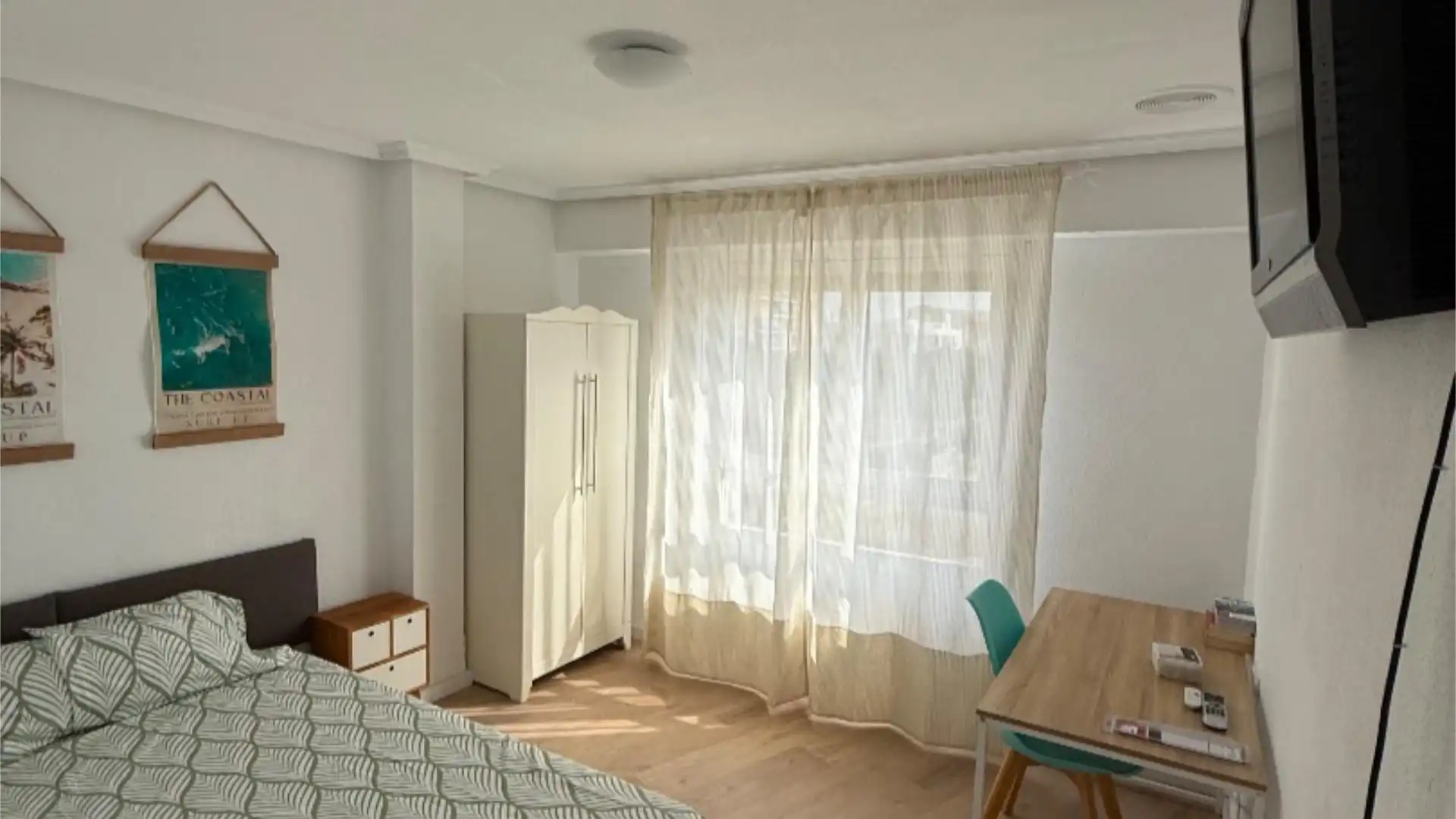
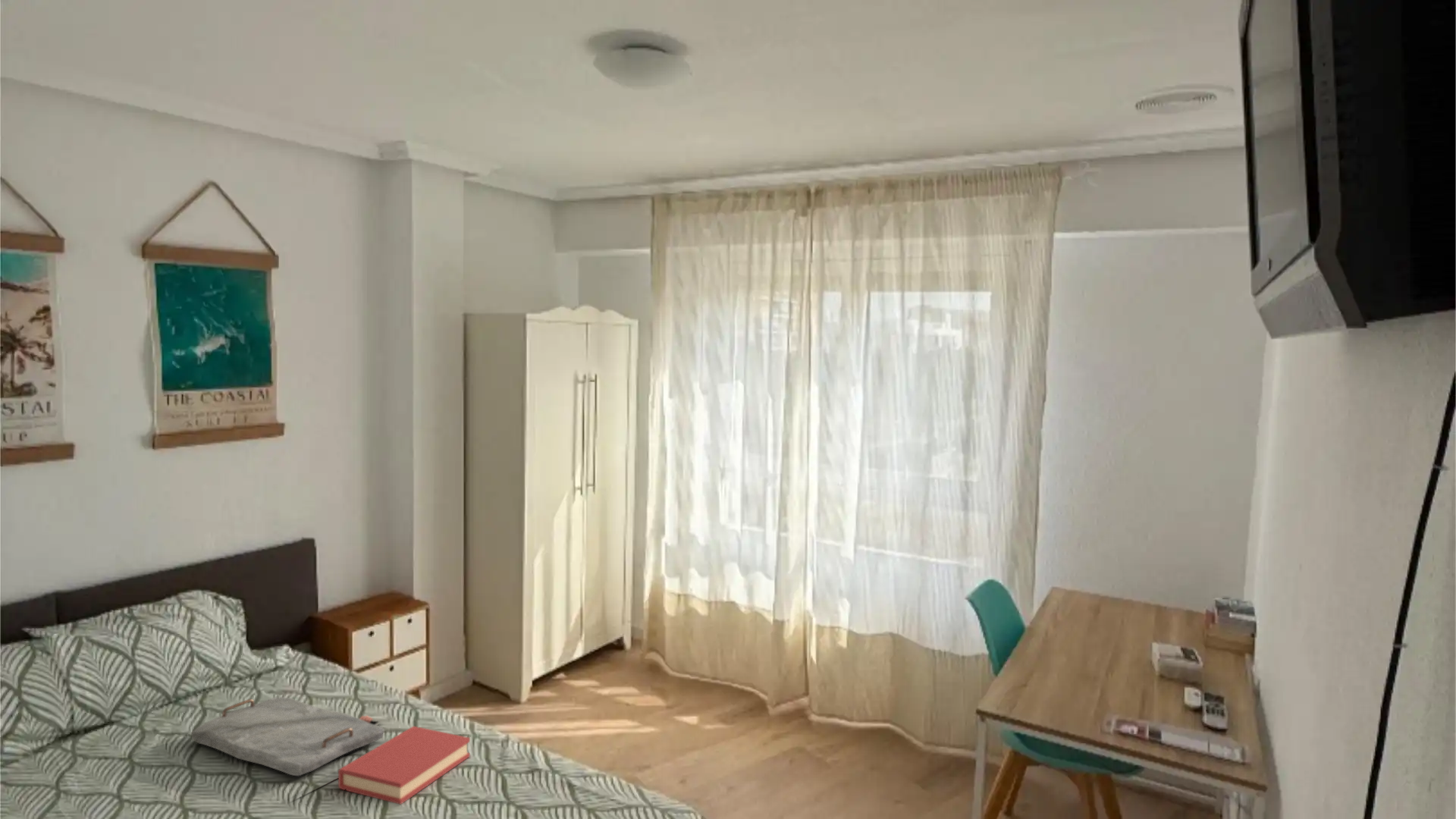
+ serving tray [190,697,385,777]
+ hardback book [337,726,471,805]
